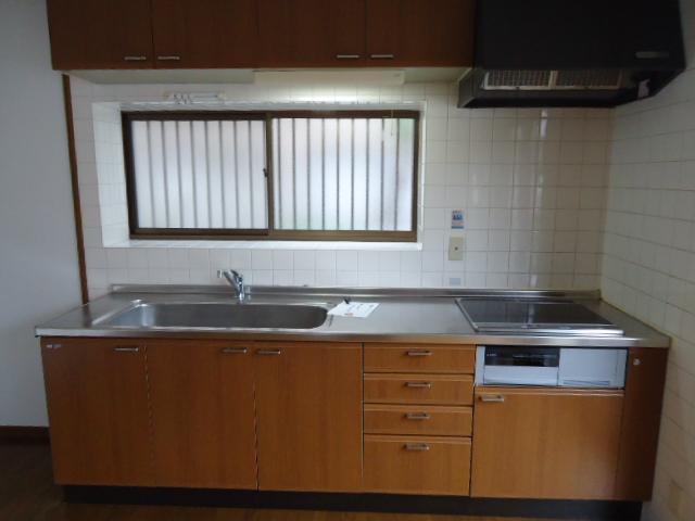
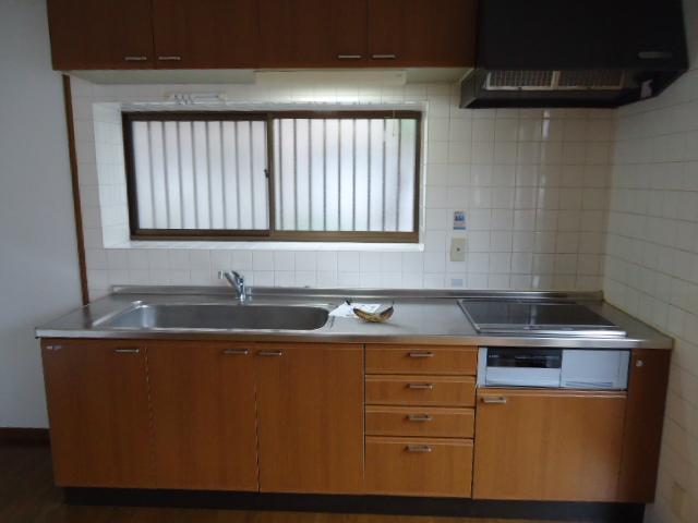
+ banana [352,300,396,323]
